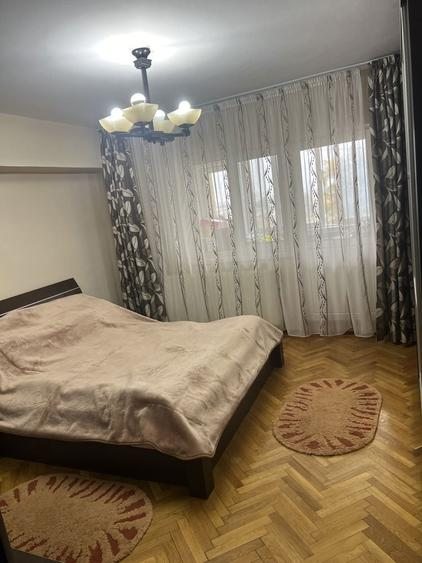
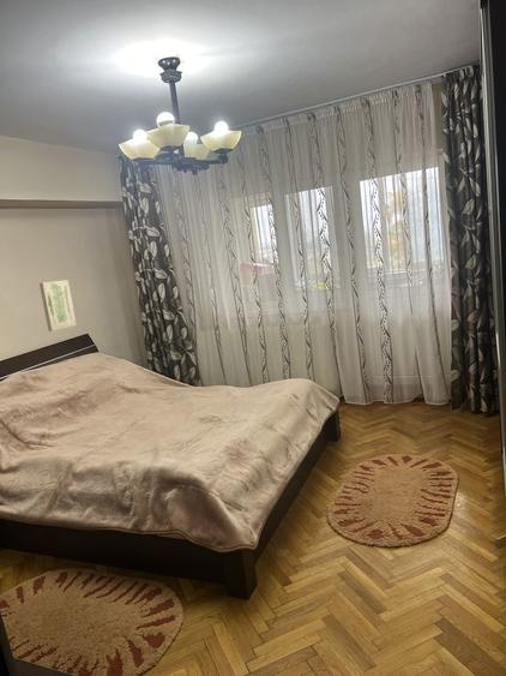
+ wall art [38,279,78,333]
